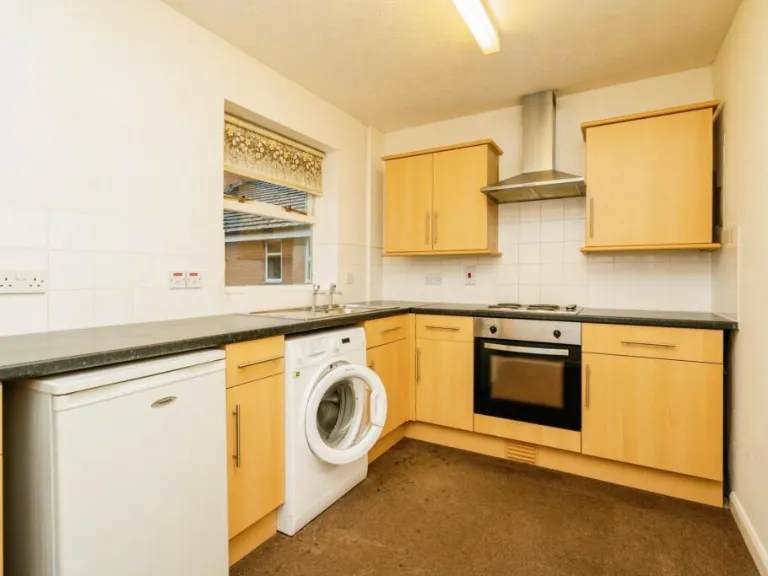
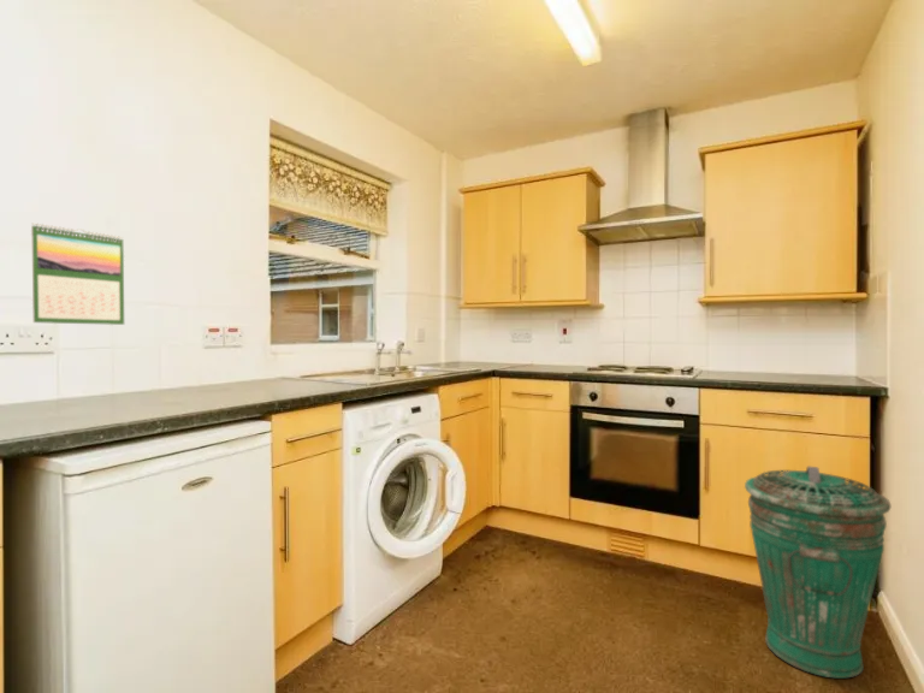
+ trash can [744,464,892,680]
+ calendar [30,223,125,326]
